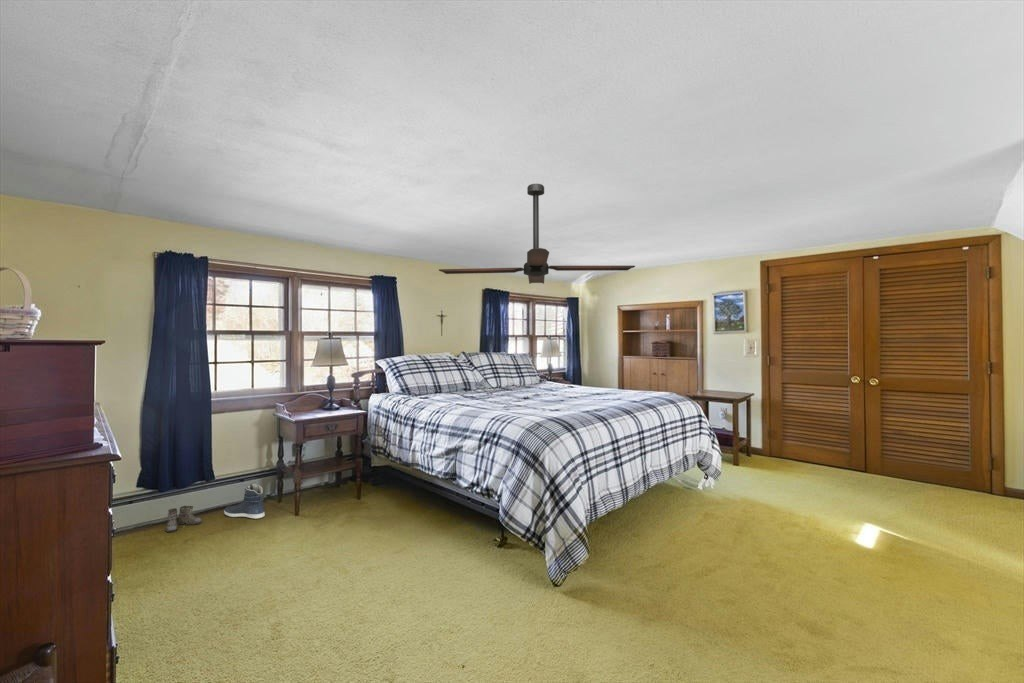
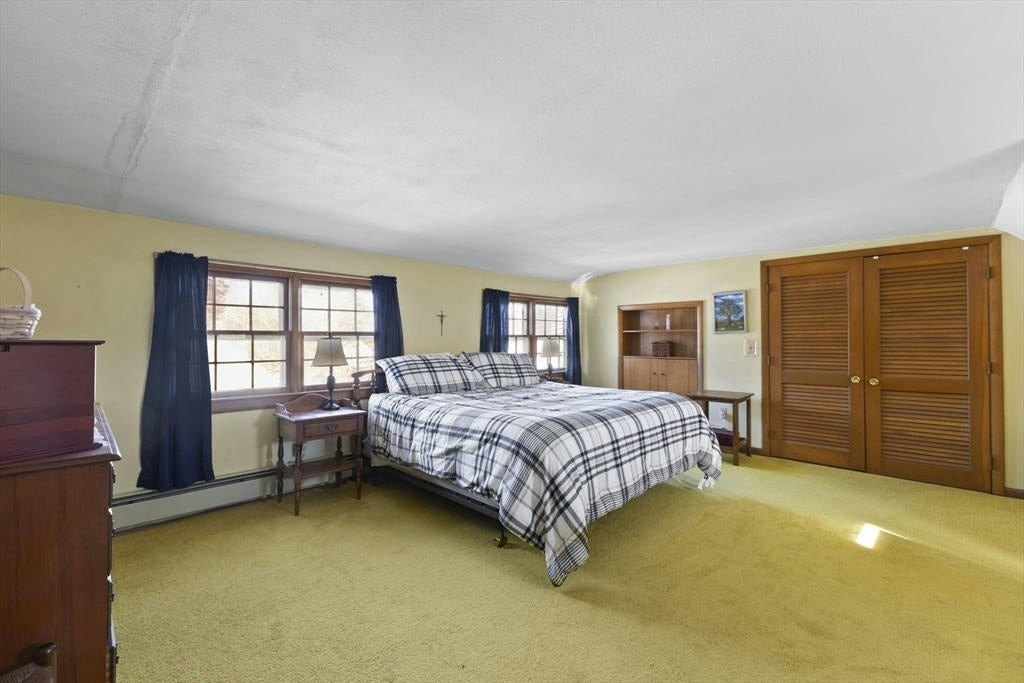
- ceiling fan [438,183,636,285]
- sneaker [223,483,266,520]
- boots [164,505,203,533]
